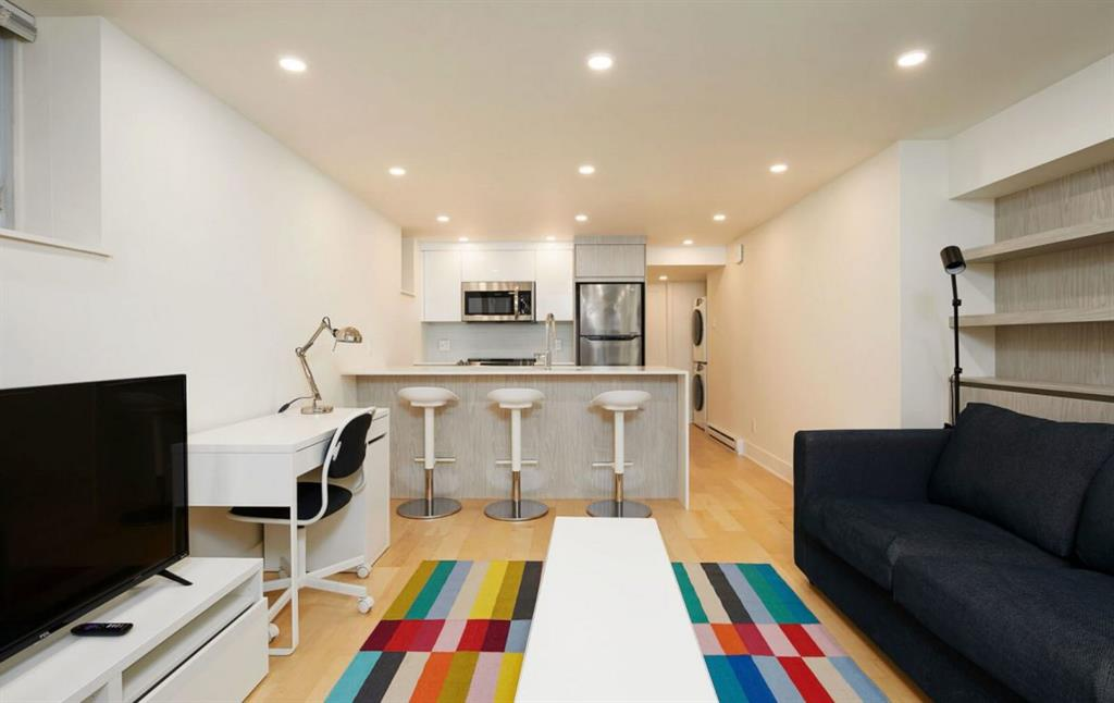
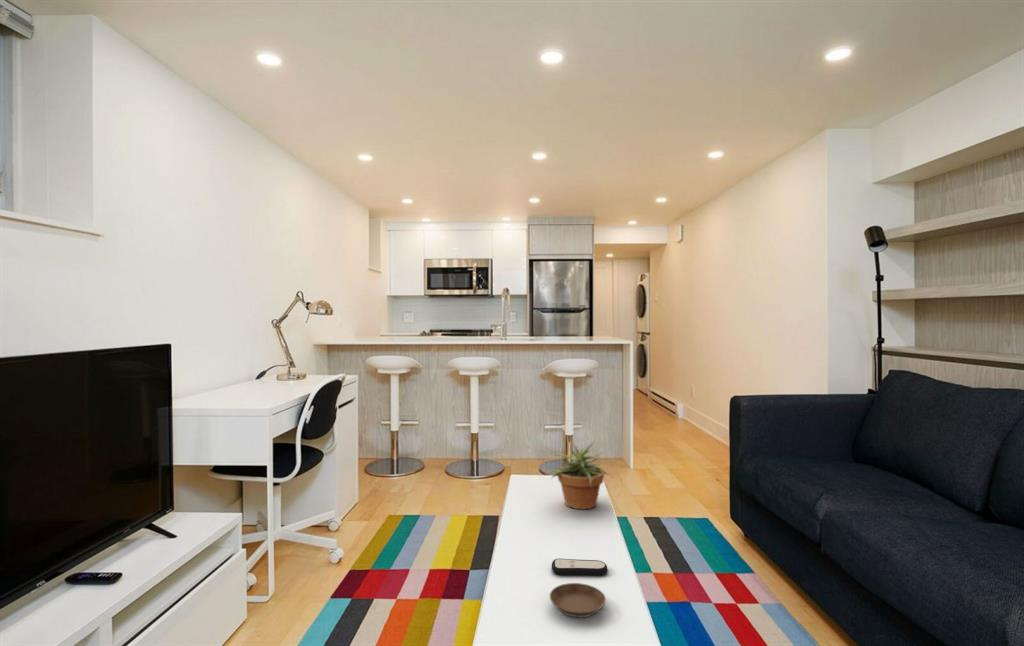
+ remote control [551,557,609,576]
+ potted plant [548,439,614,511]
+ saucer [549,582,607,618]
